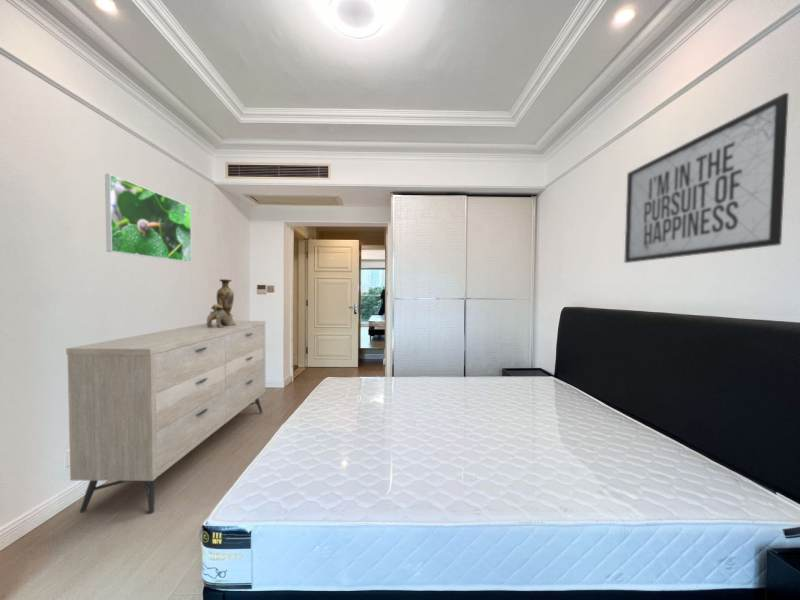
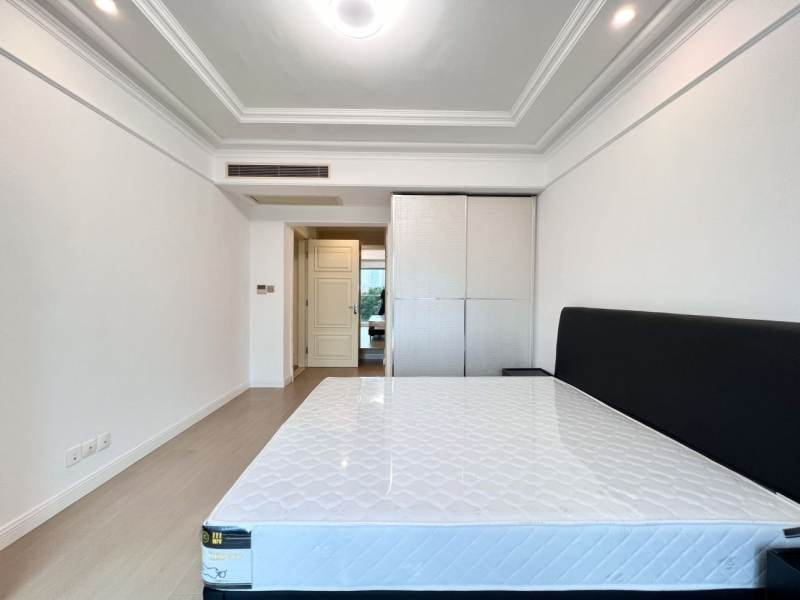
- dresser [65,320,266,515]
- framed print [104,173,192,263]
- vase with dog figurine [206,278,236,328]
- mirror [623,92,790,264]
